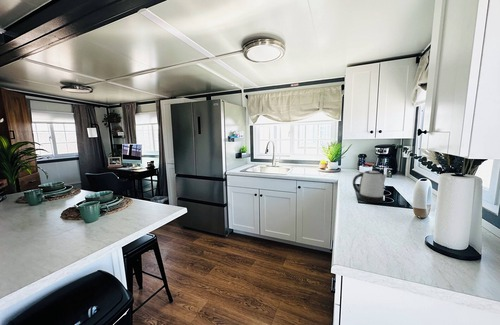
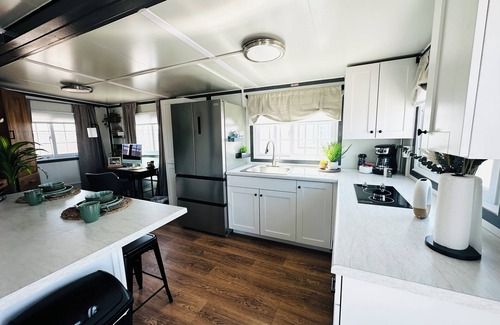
- kettle [352,170,387,204]
